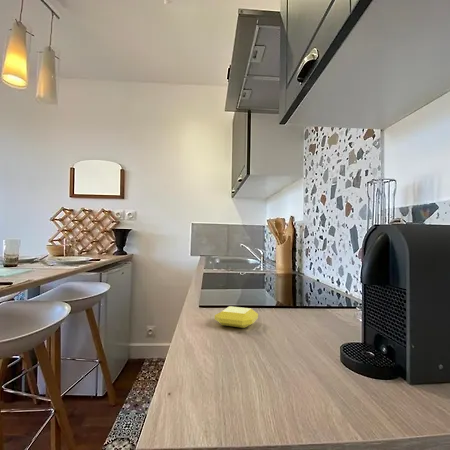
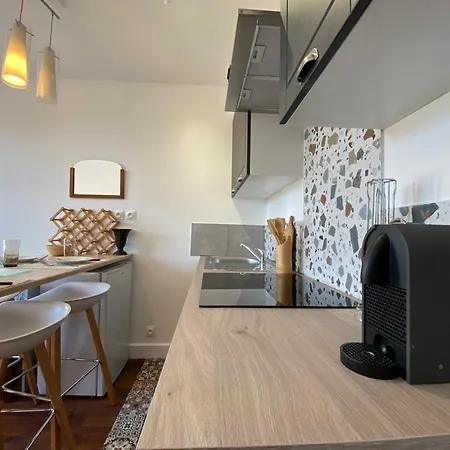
- soap bar [214,305,259,329]
